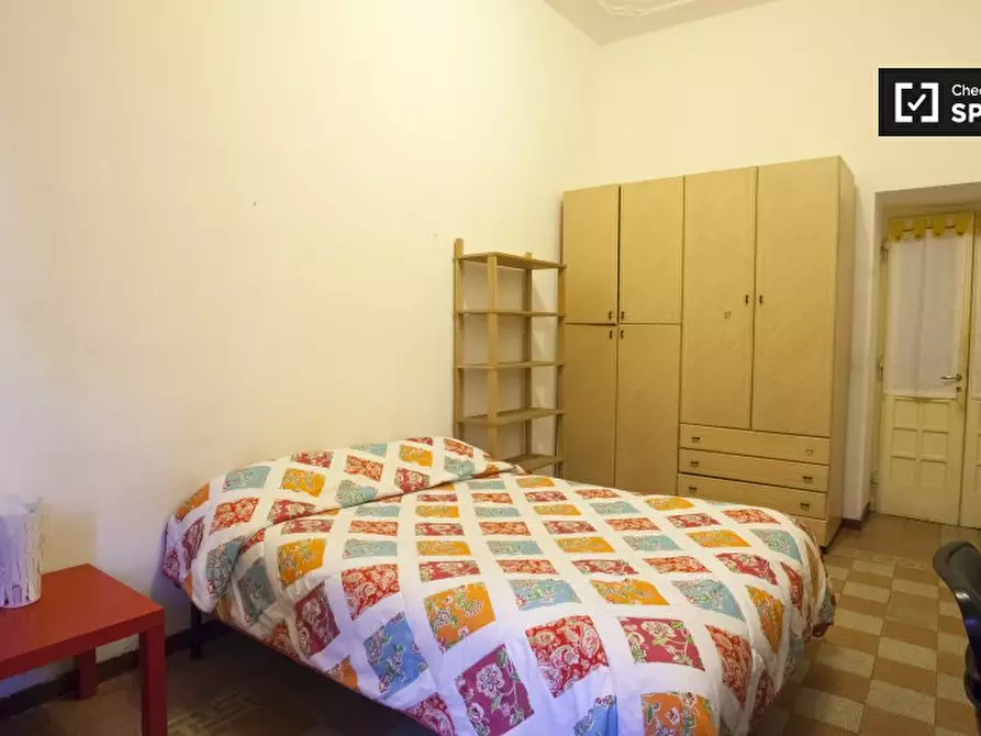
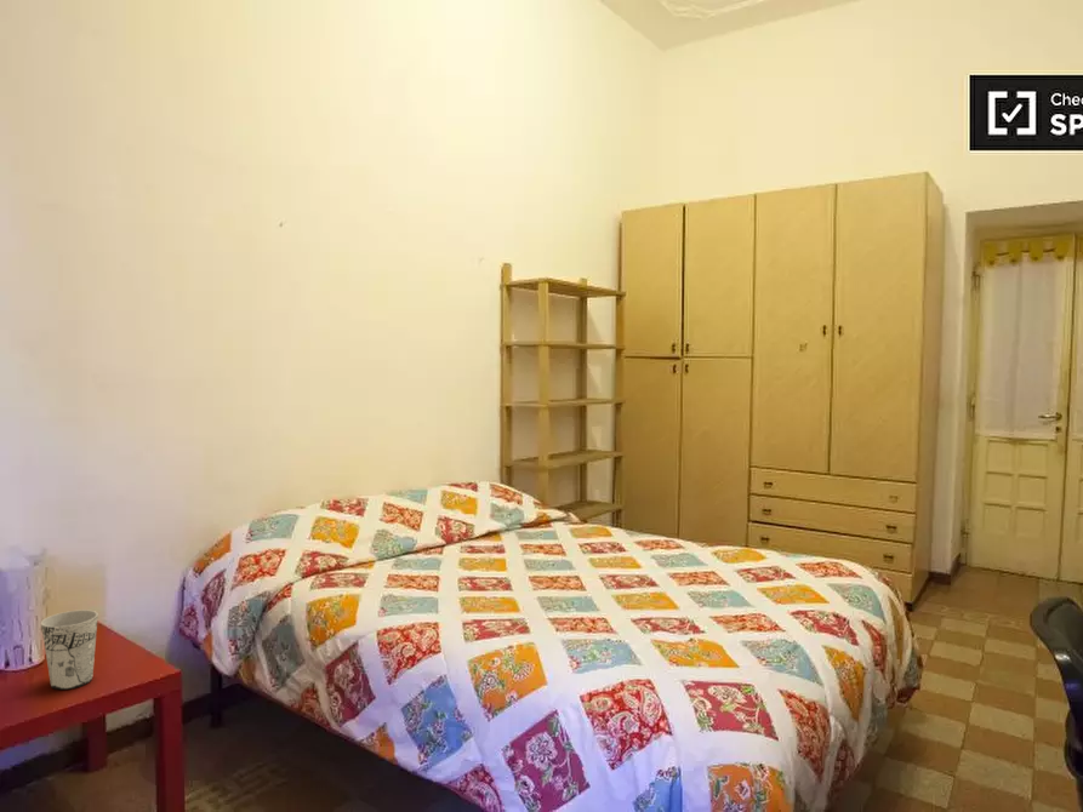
+ cup [40,608,99,691]
